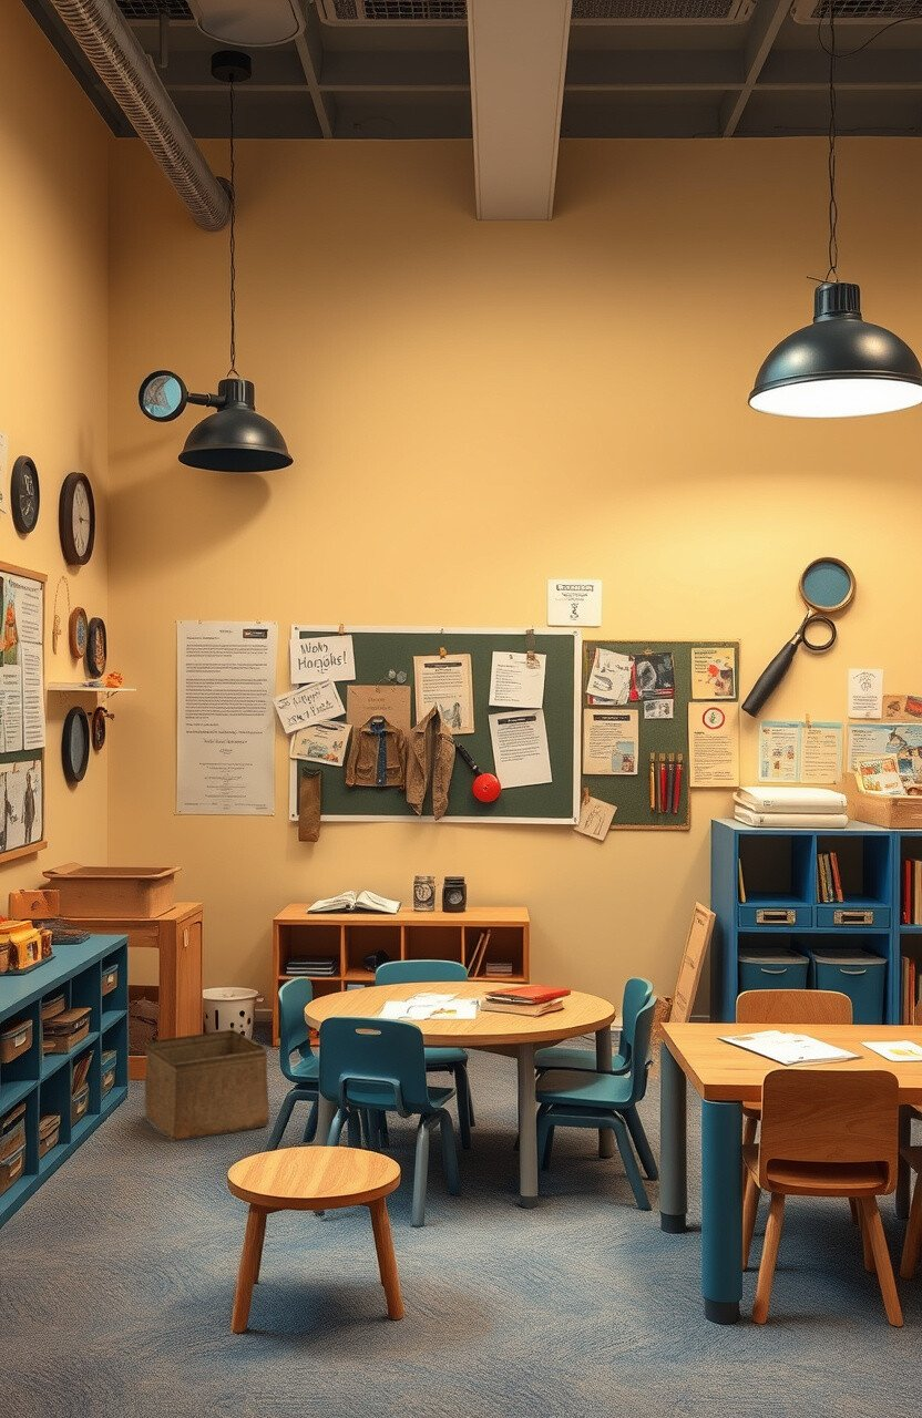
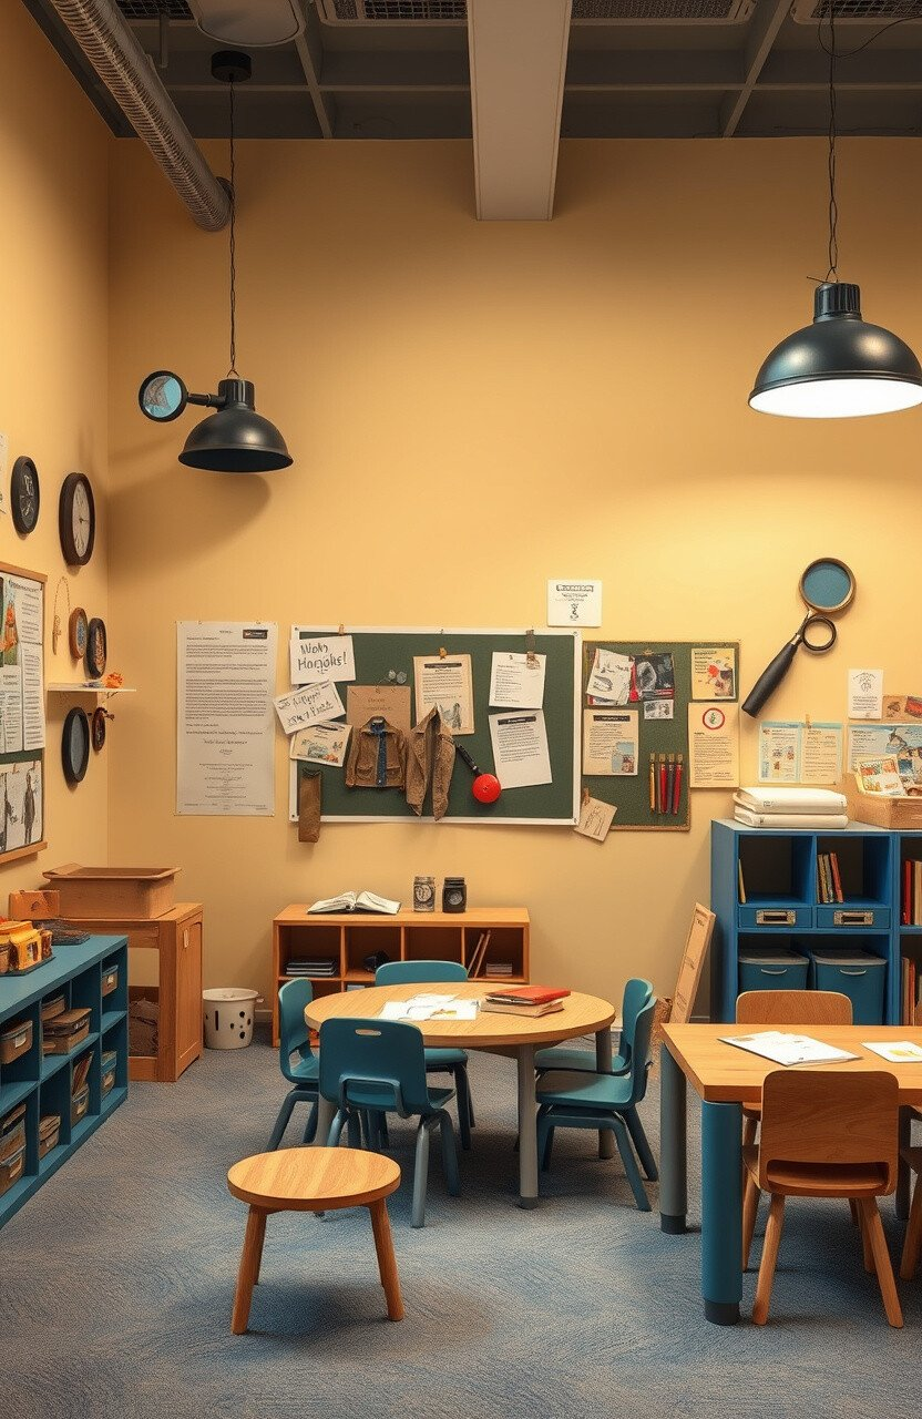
- storage bin [143,1028,270,1142]
